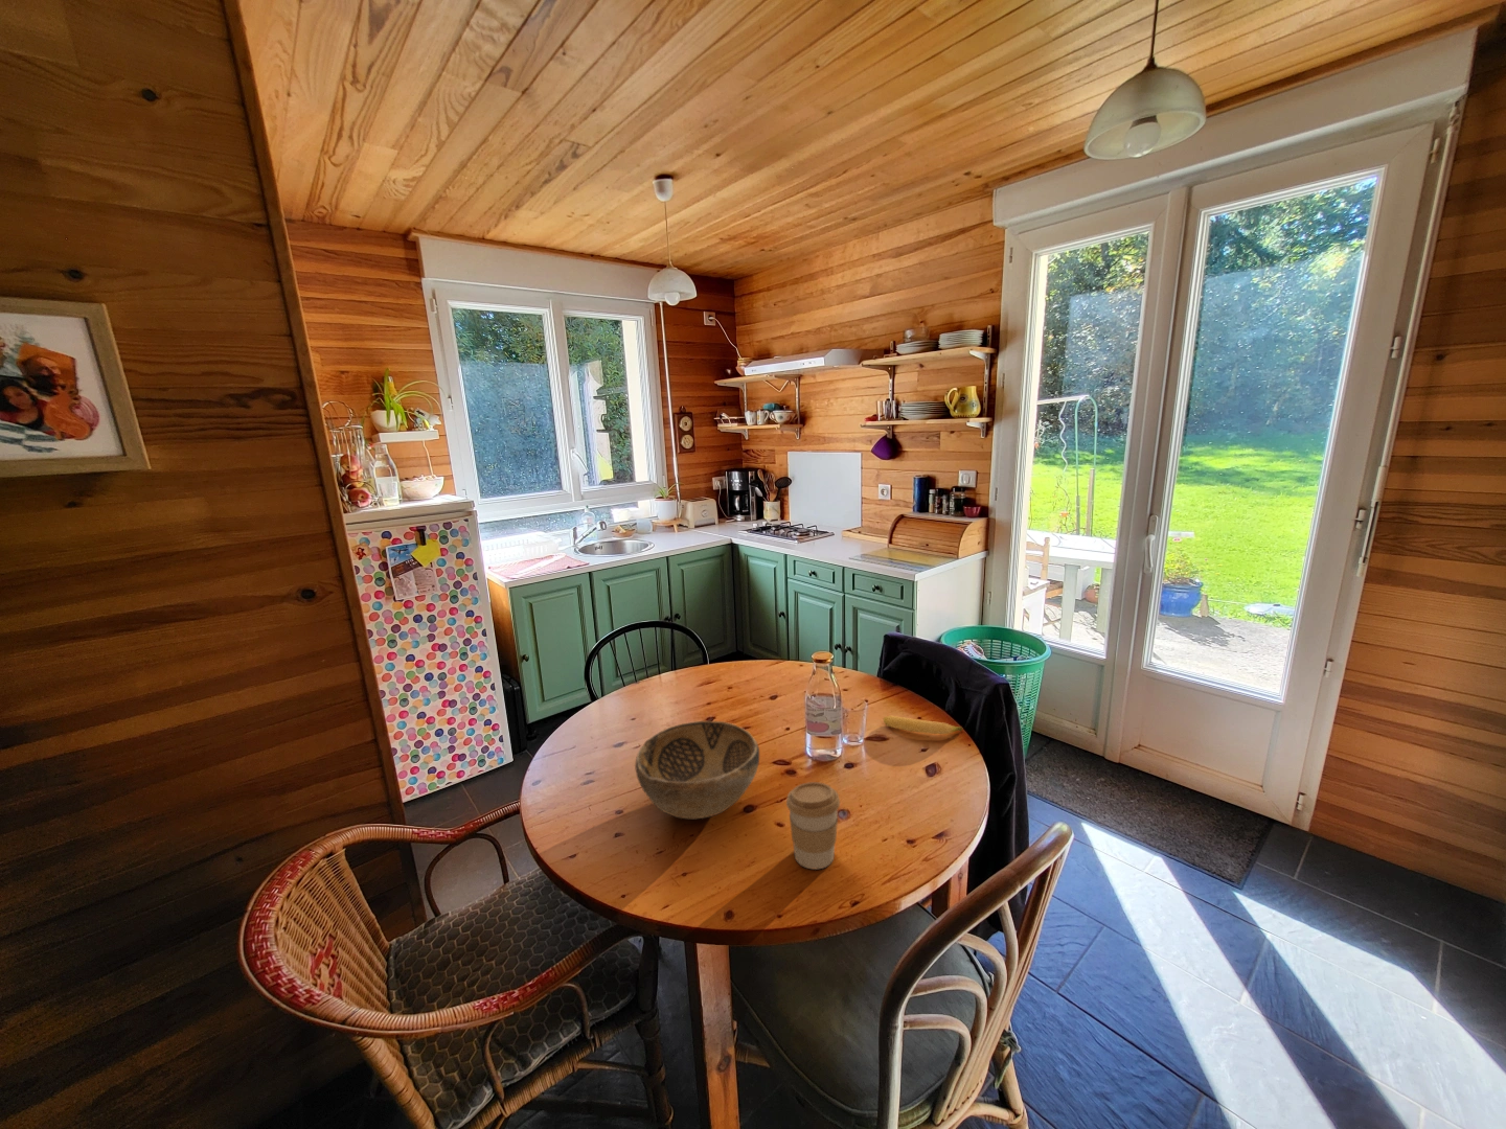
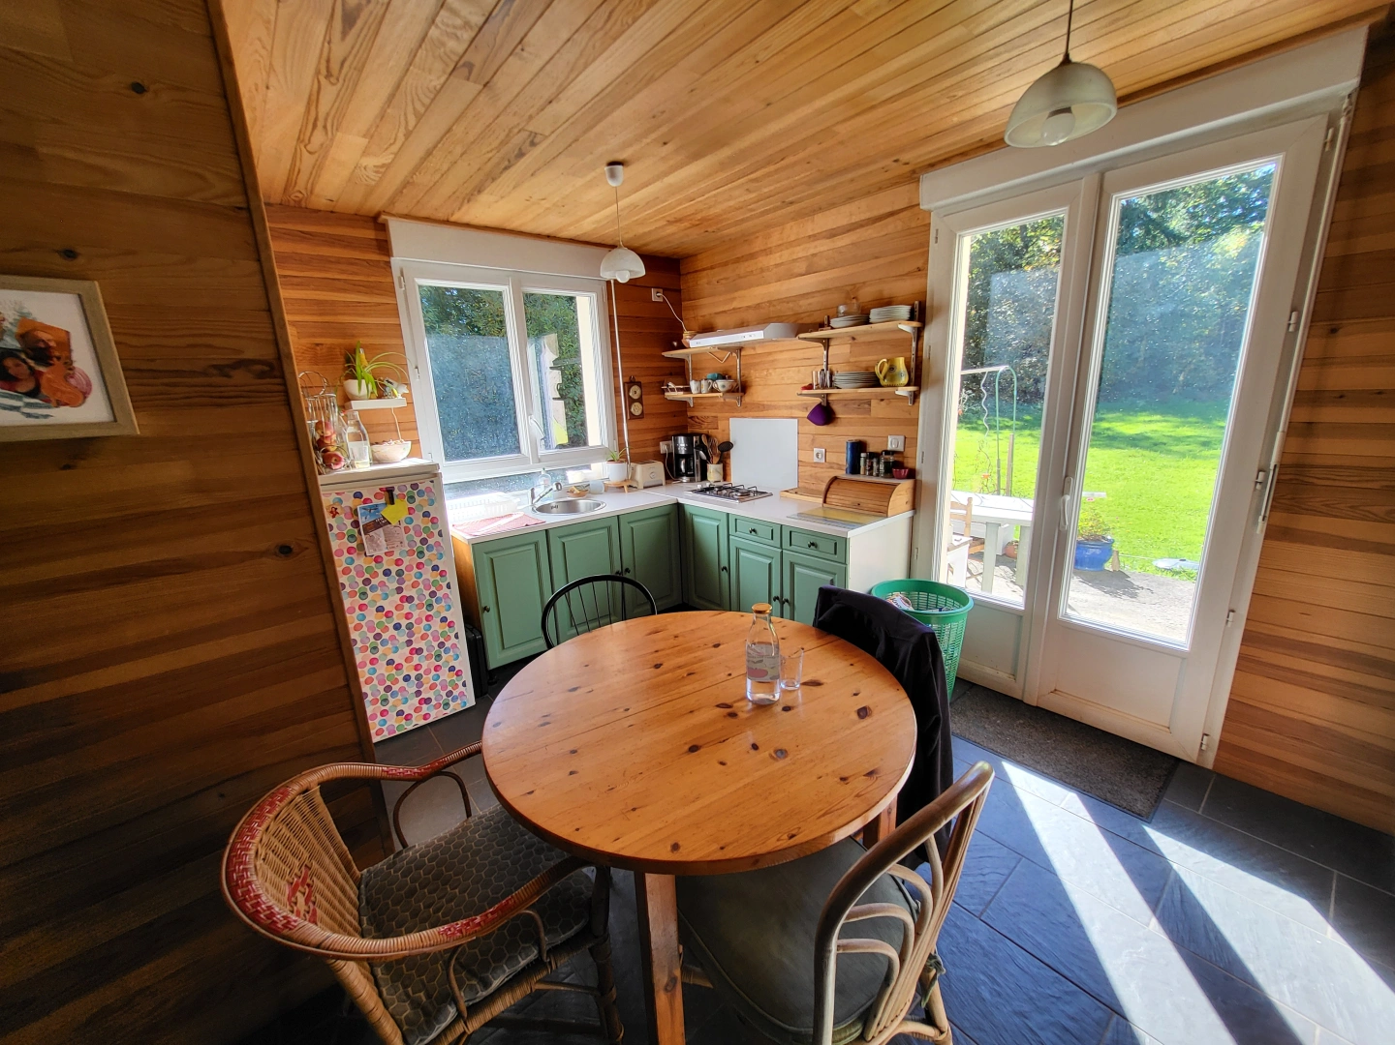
- decorative bowl [633,720,760,819]
- coffee cup [785,780,841,870]
- banana [882,715,964,735]
